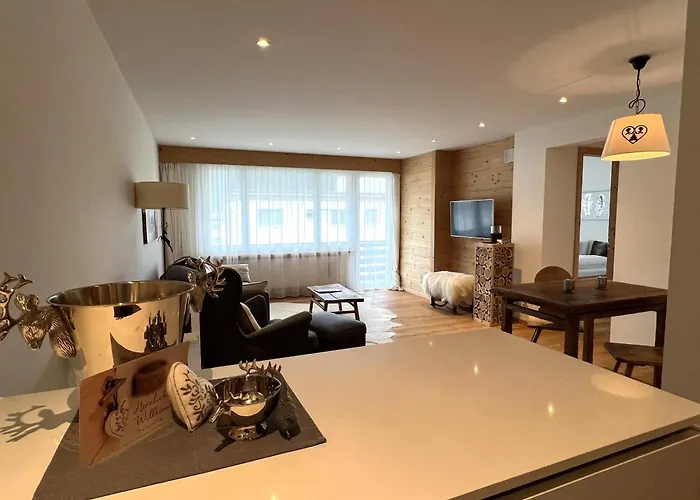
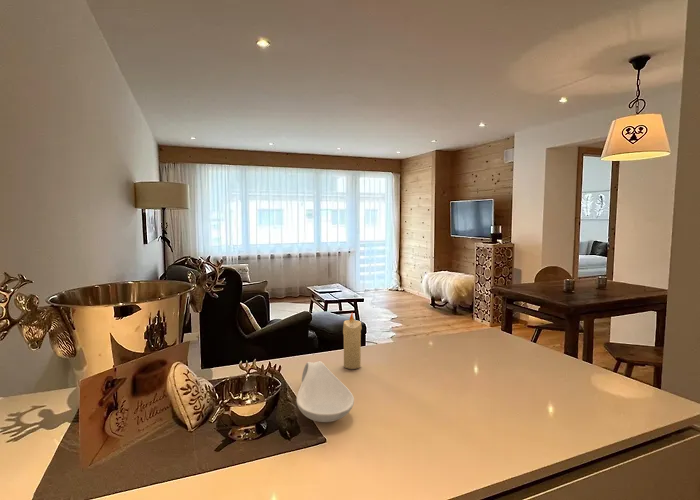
+ candle [342,311,363,370]
+ spoon rest [295,360,355,423]
